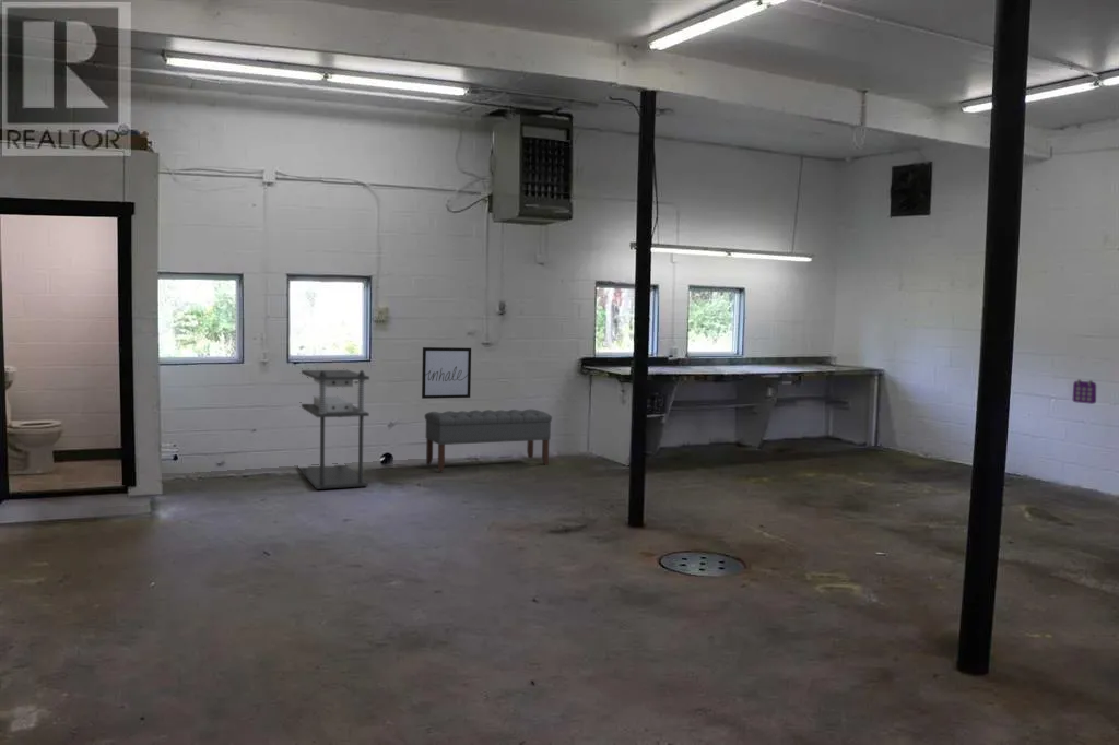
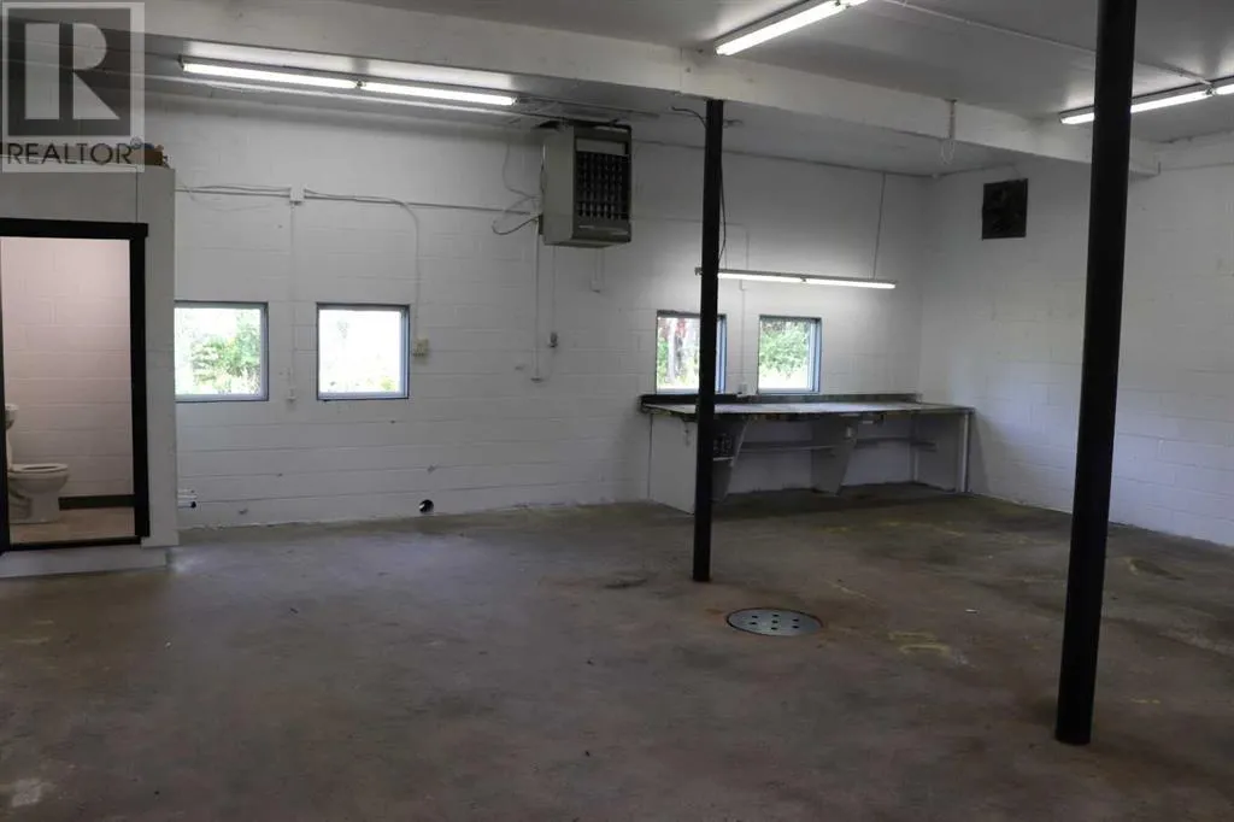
- wall art [421,346,472,400]
- shelving unit [297,369,370,490]
- bench [424,409,553,472]
- calendar [1072,378,1097,405]
